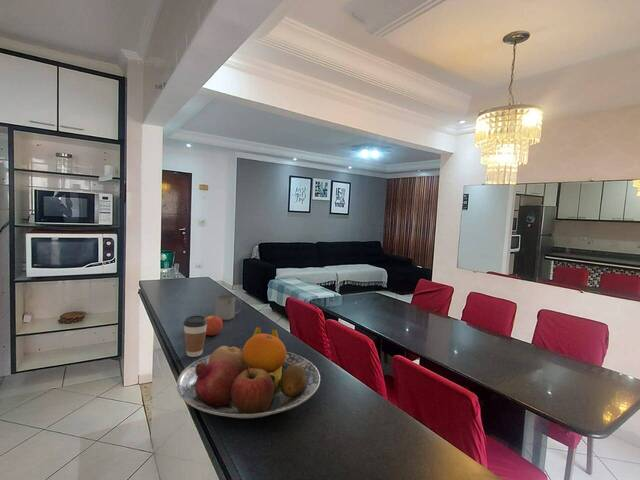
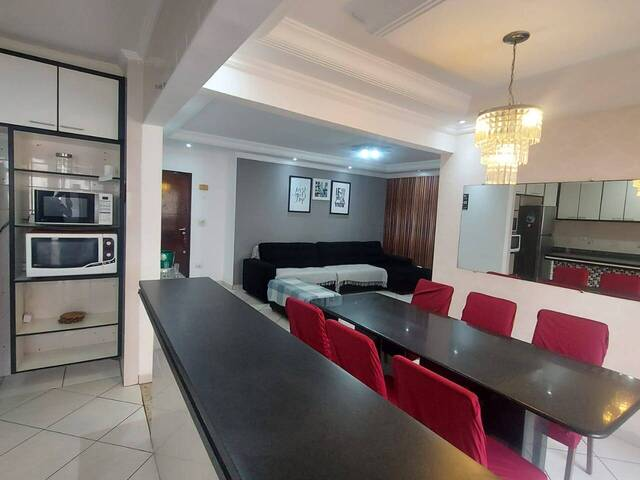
- mug [214,294,243,321]
- coffee cup [182,315,207,358]
- fruit bowl [176,325,321,419]
- apple [205,314,224,337]
